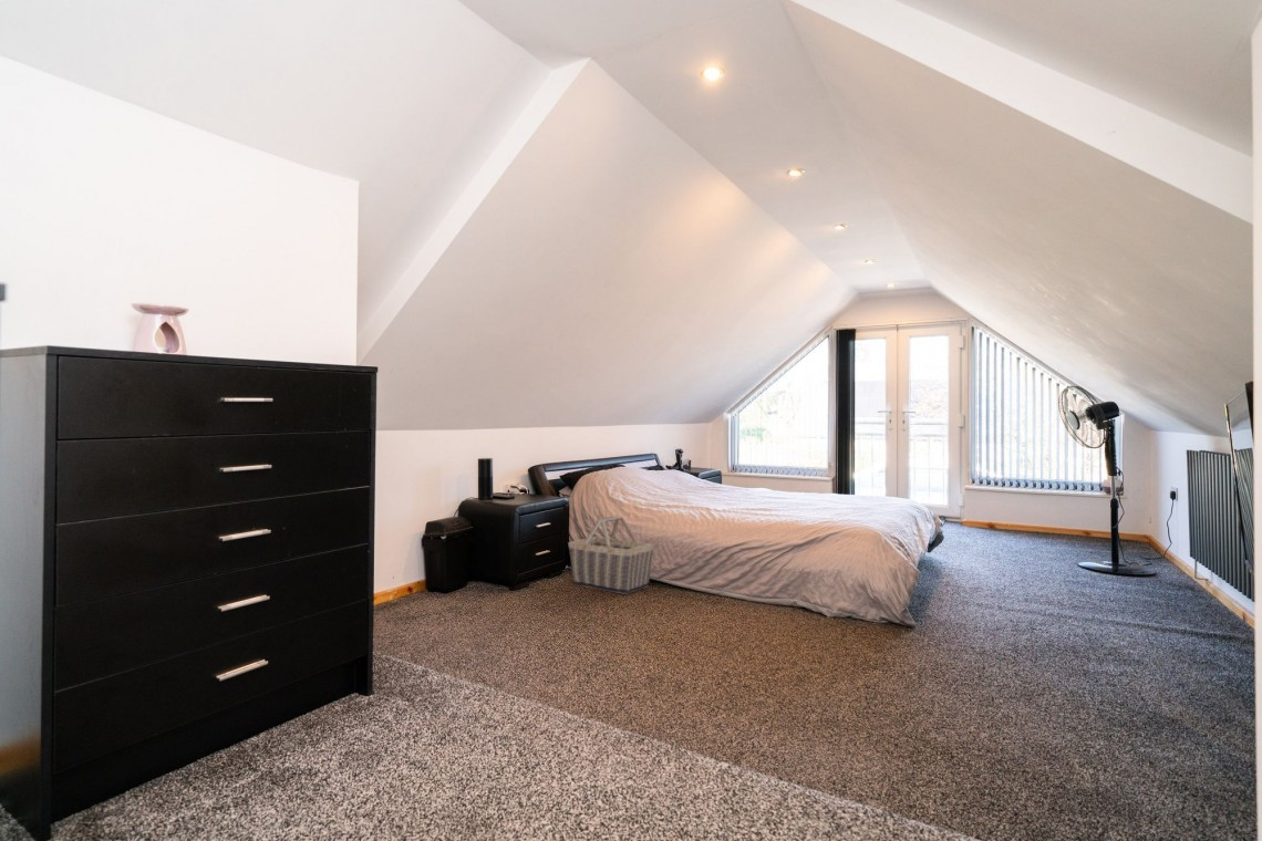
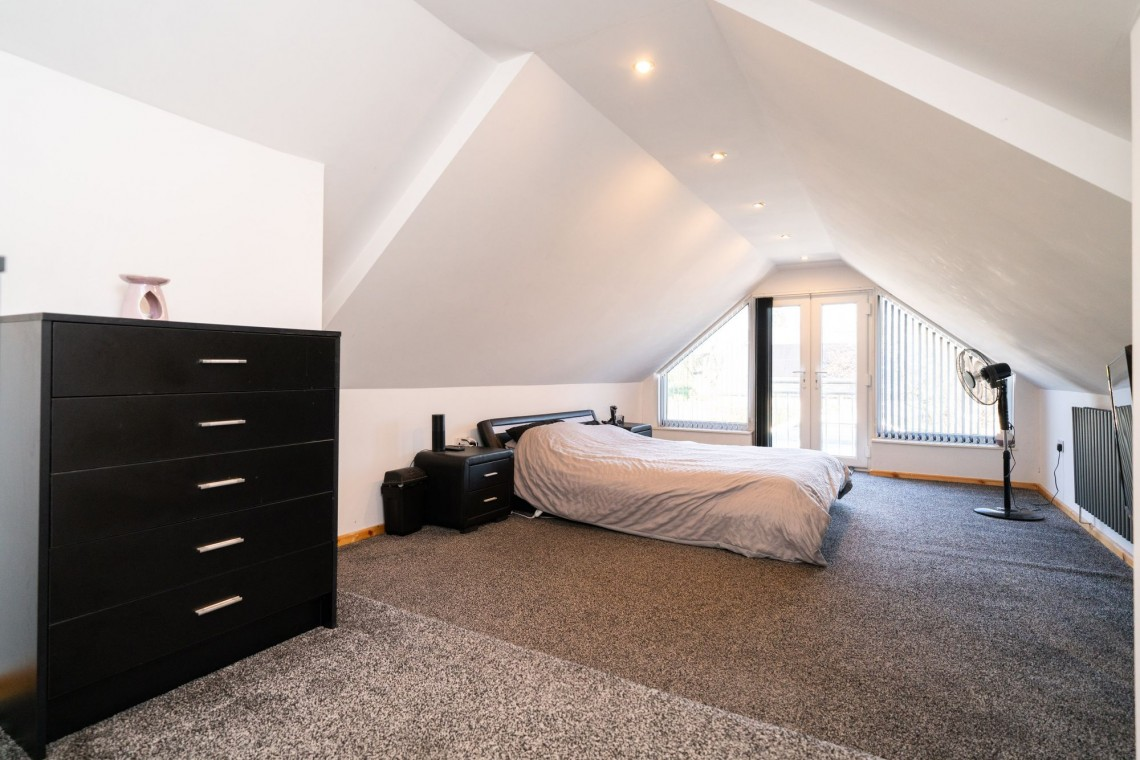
- basket [567,515,655,595]
